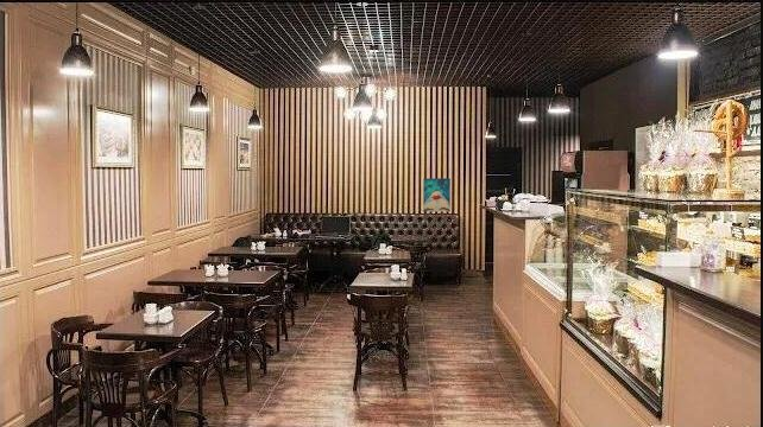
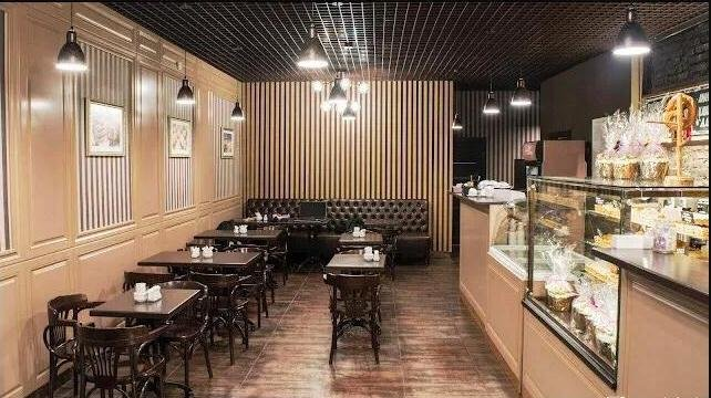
- wall art [422,177,452,212]
